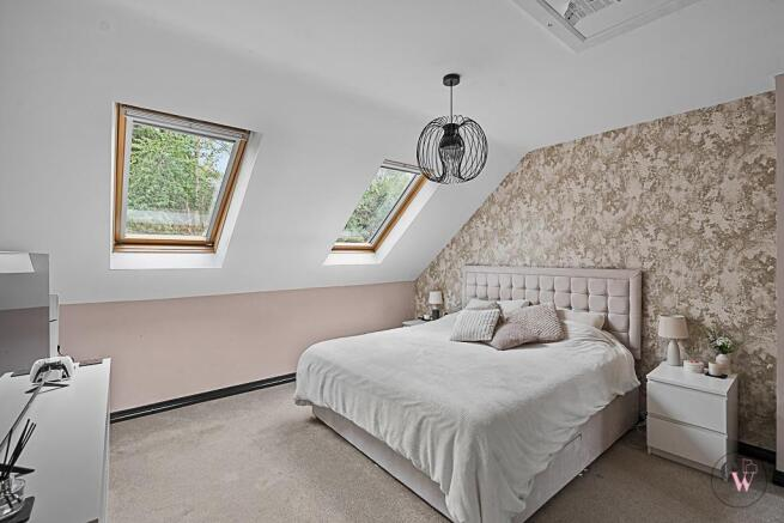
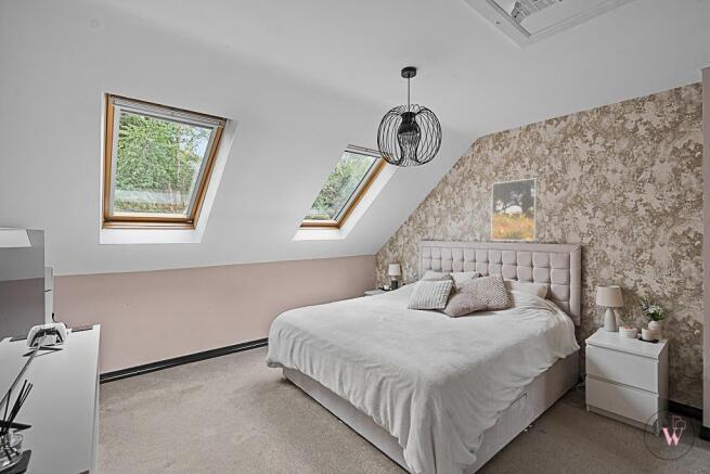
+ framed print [490,177,538,242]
